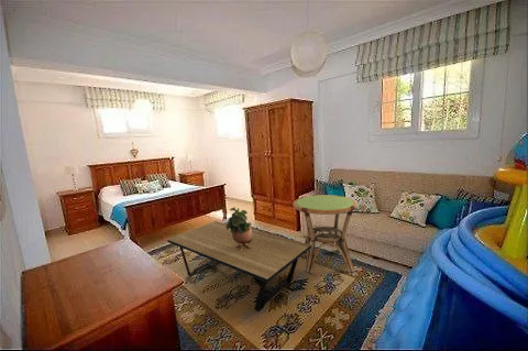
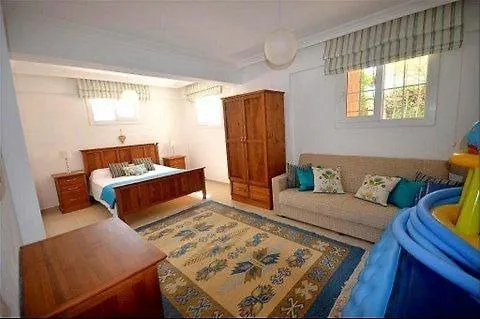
- potted plant [227,206,252,252]
- side table [292,194,359,274]
- coffee table [166,220,311,312]
